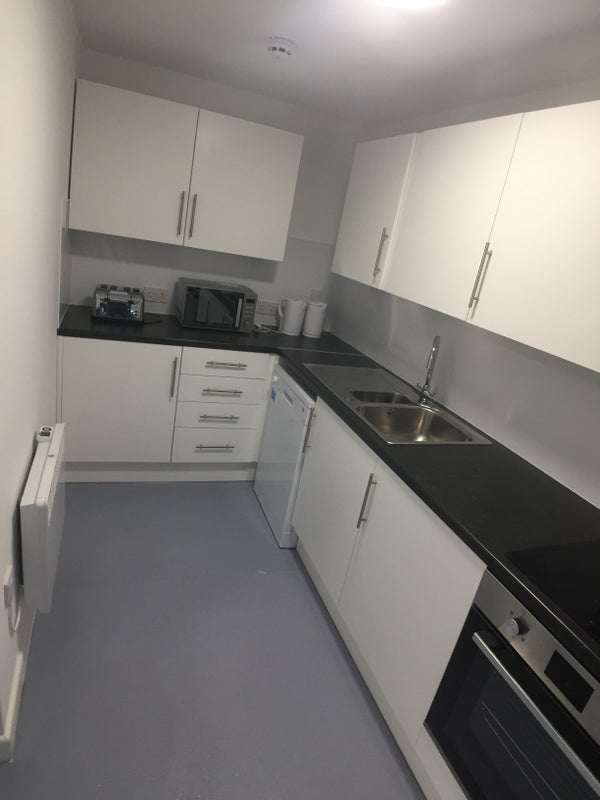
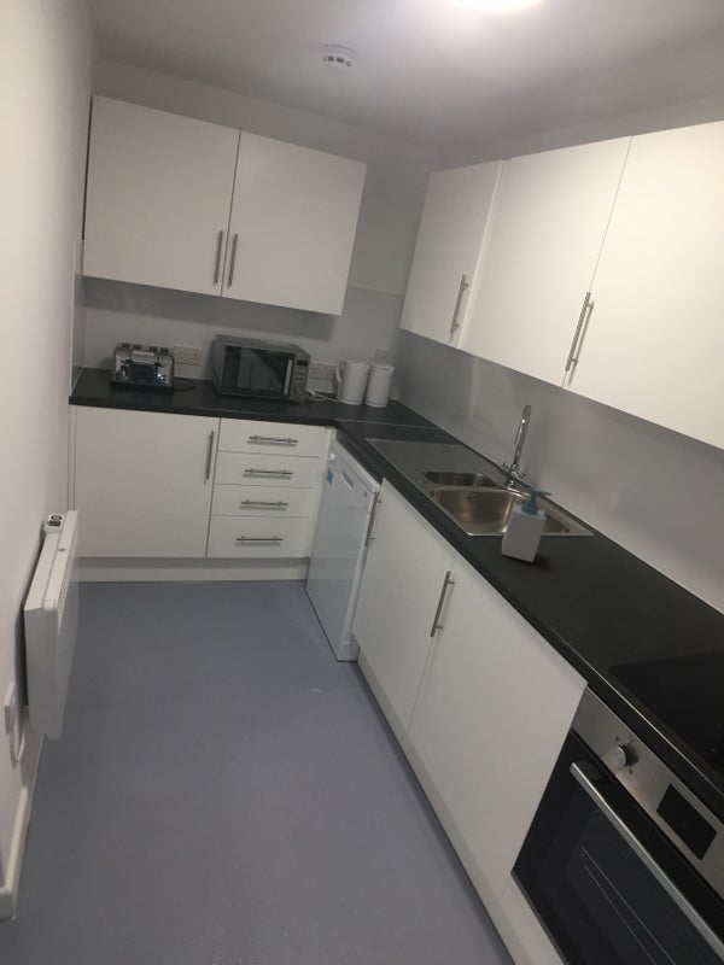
+ soap bottle [501,486,554,563]
